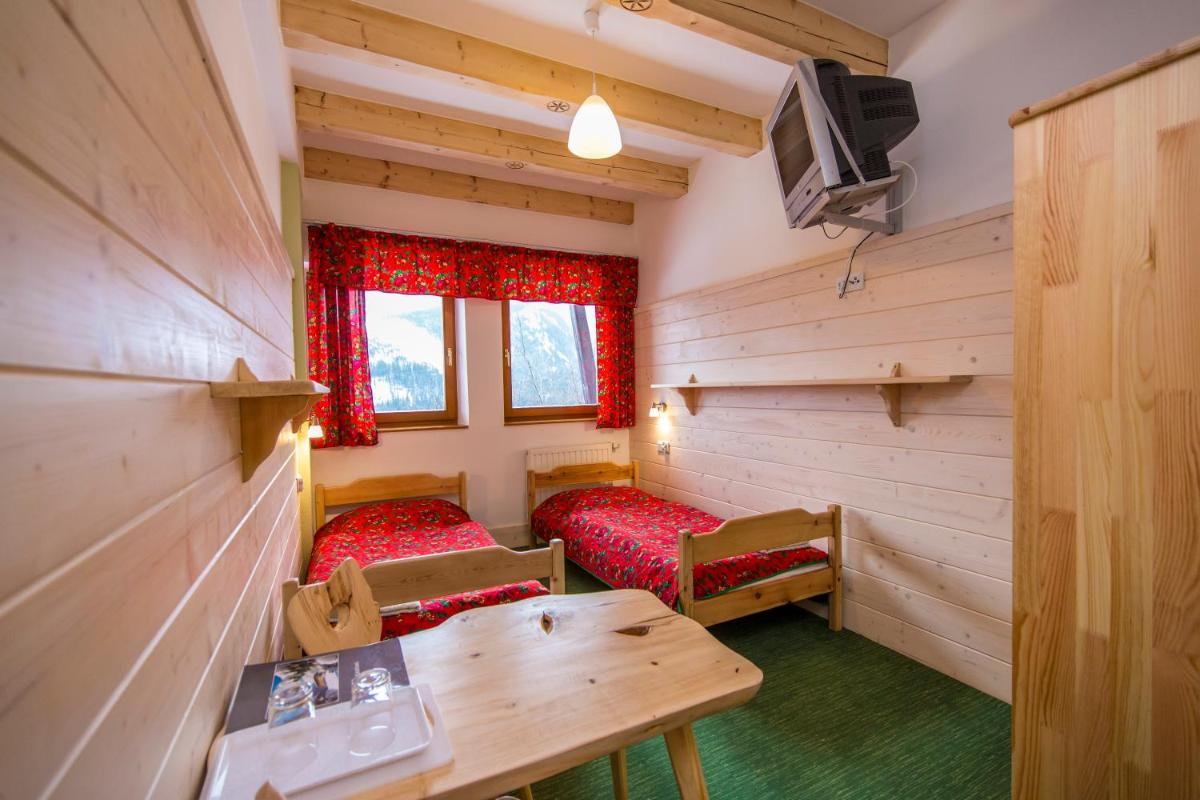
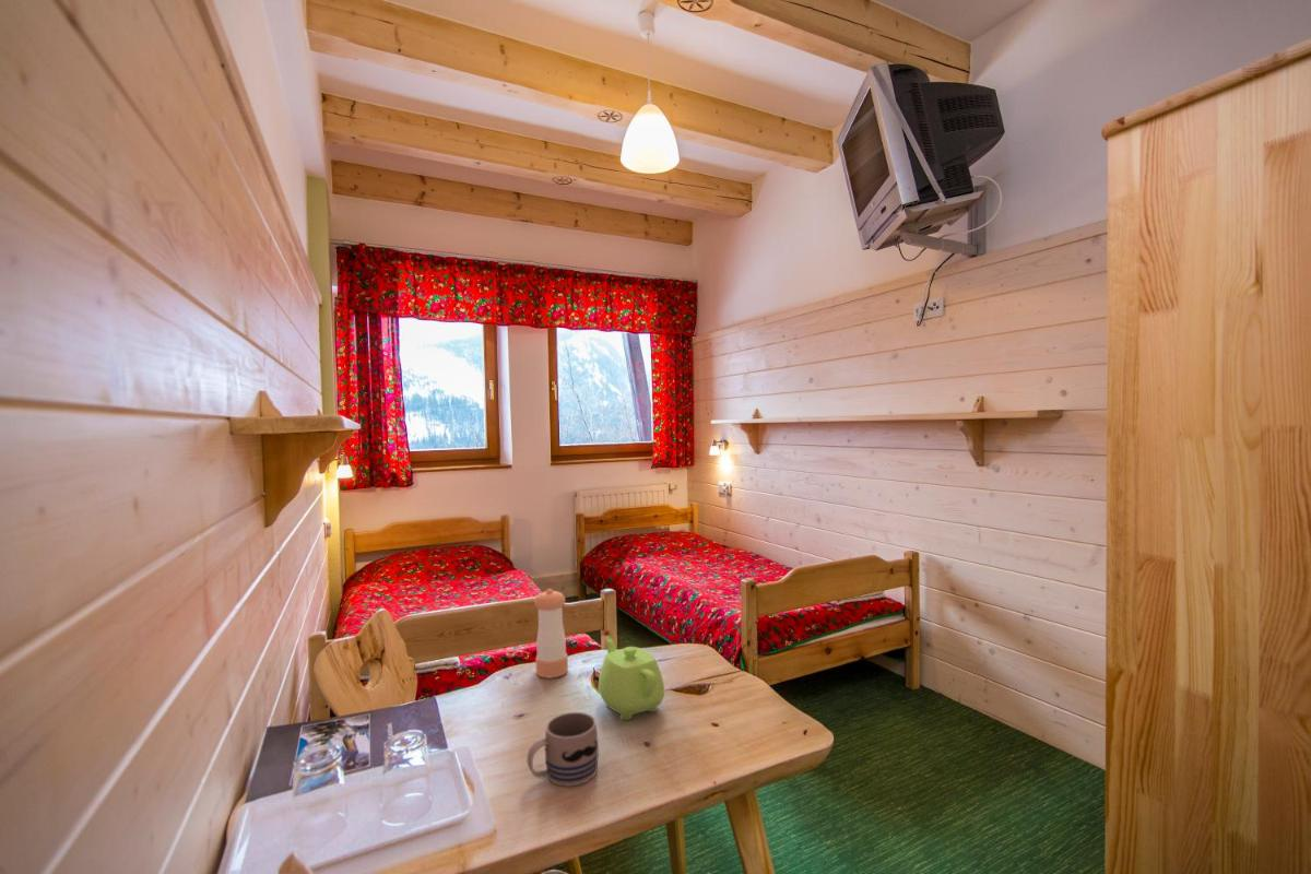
+ pepper shaker [533,588,569,680]
+ teapot [598,635,665,721]
+ mug [525,711,600,788]
